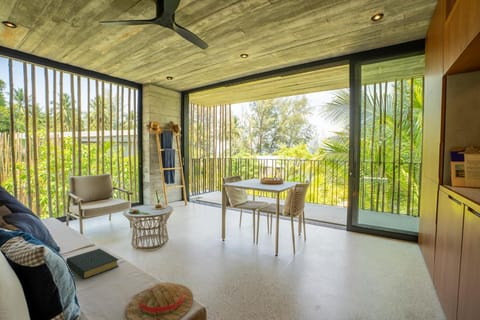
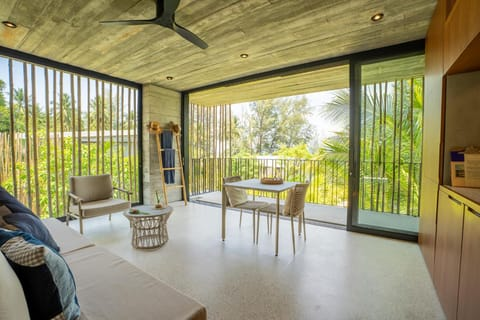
- straw hat [125,282,194,320]
- hardback book [65,248,120,280]
